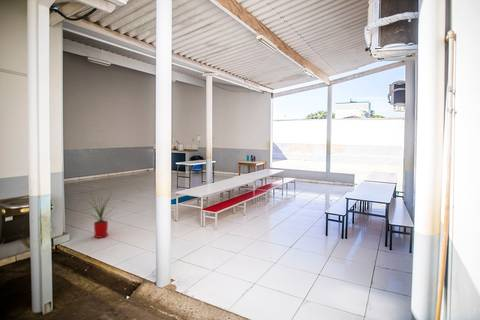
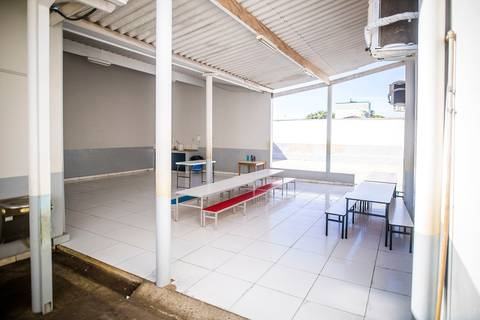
- house plant [81,191,118,239]
